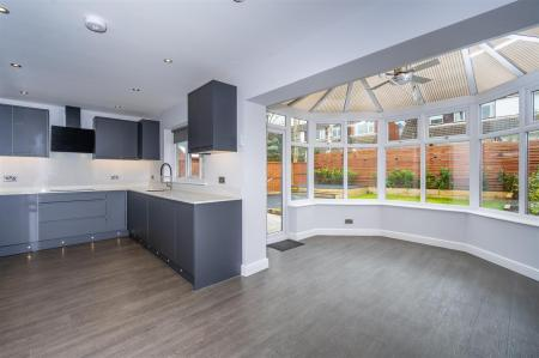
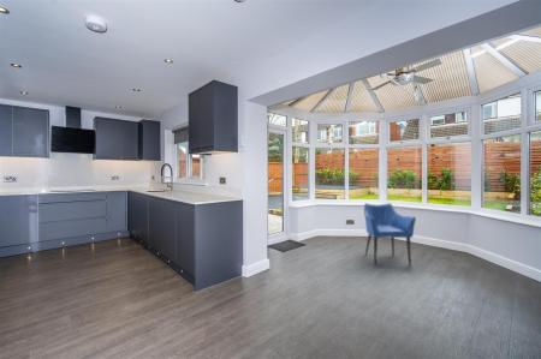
+ armchair [363,202,417,267]
